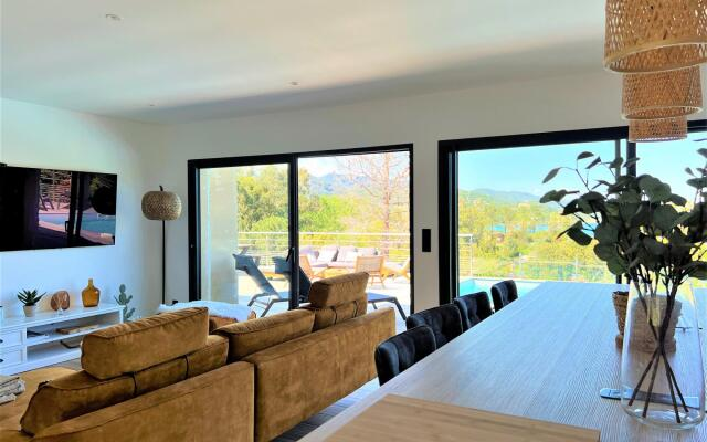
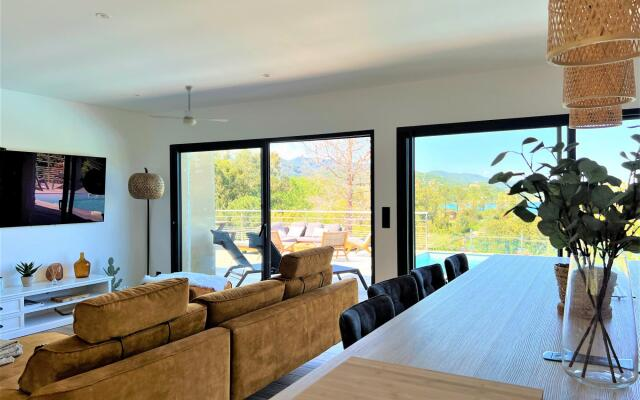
+ ceiling fan [148,85,229,126]
